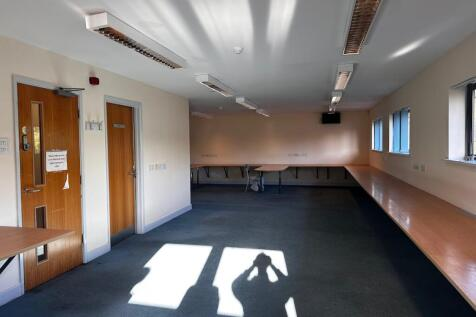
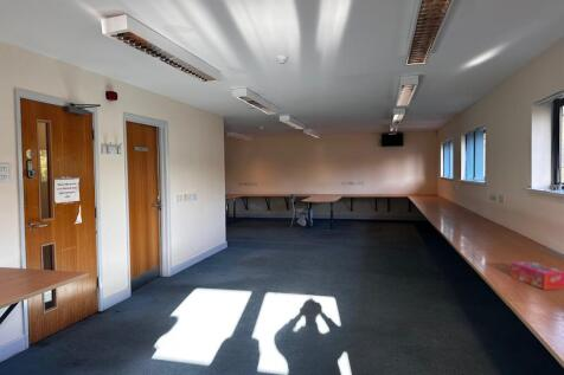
+ tissue box [509,260,564,291]
